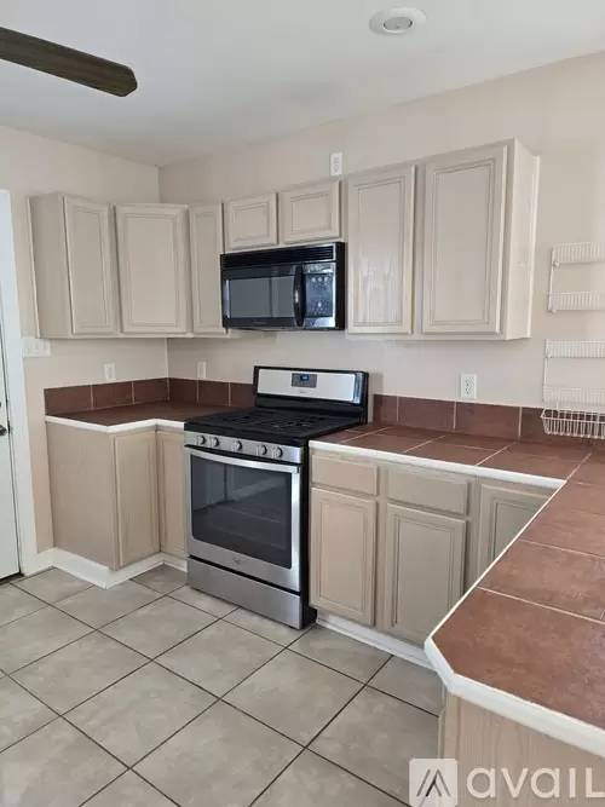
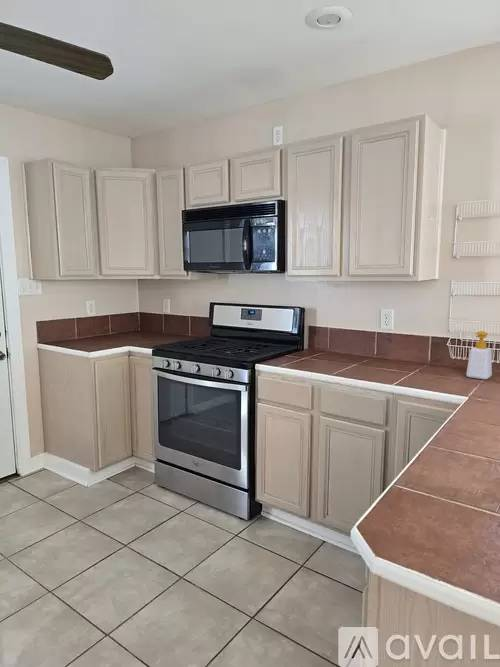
+ soap bottle [465,330,493,380]
